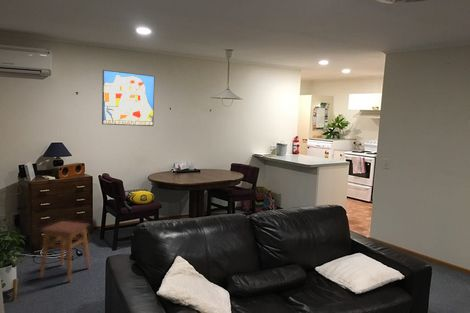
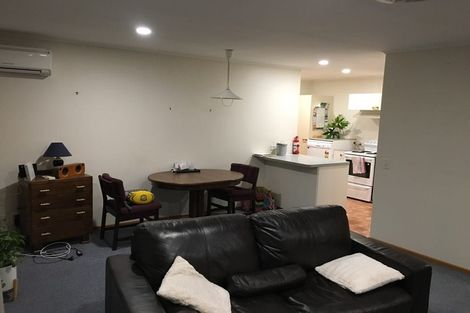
- wall art [101,69,156,127]
- stool [39,220,91,283]
